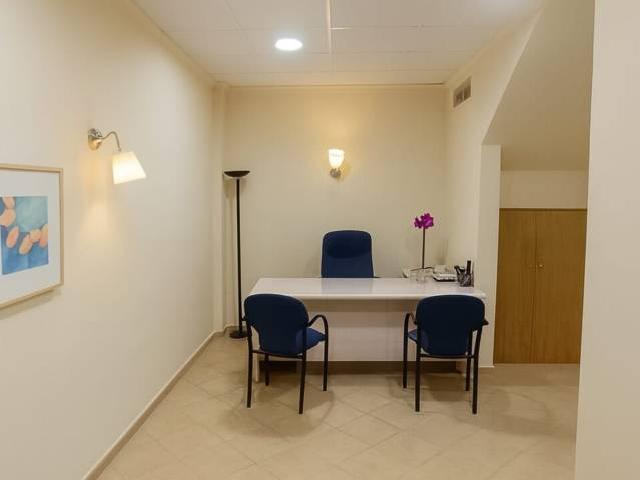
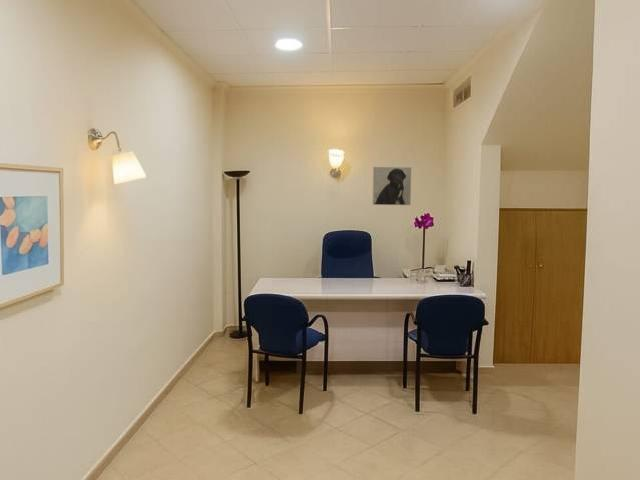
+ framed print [372,166,412,206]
